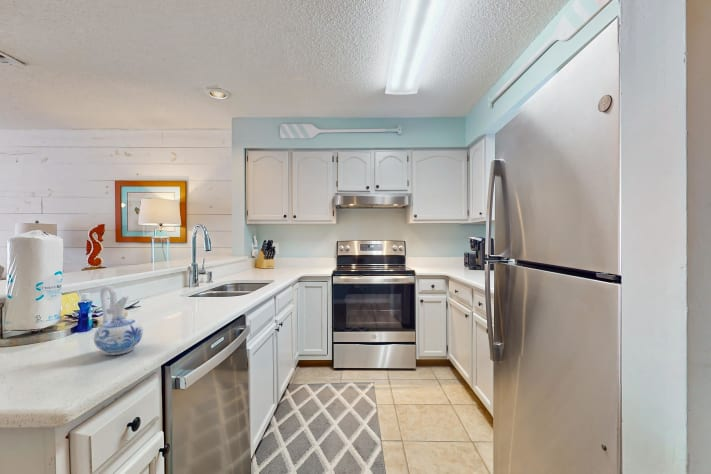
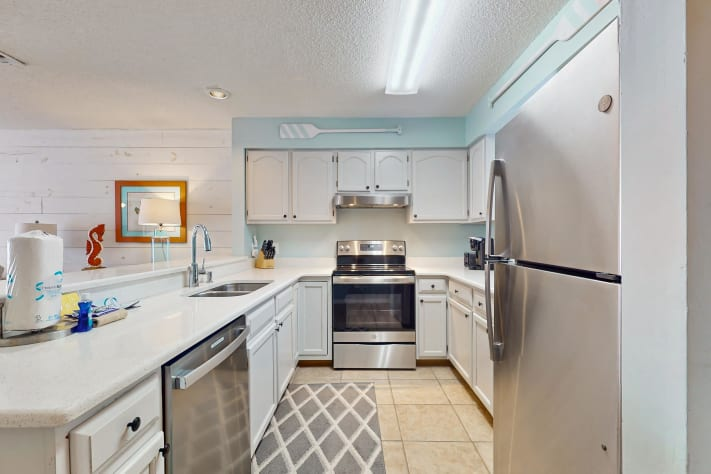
- ceramic pitcher [93,285,144,356]
